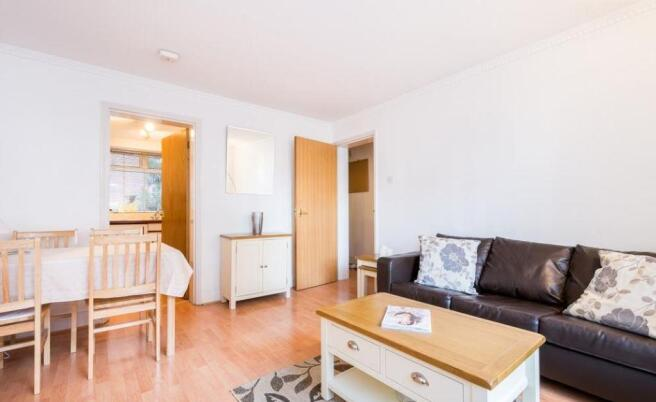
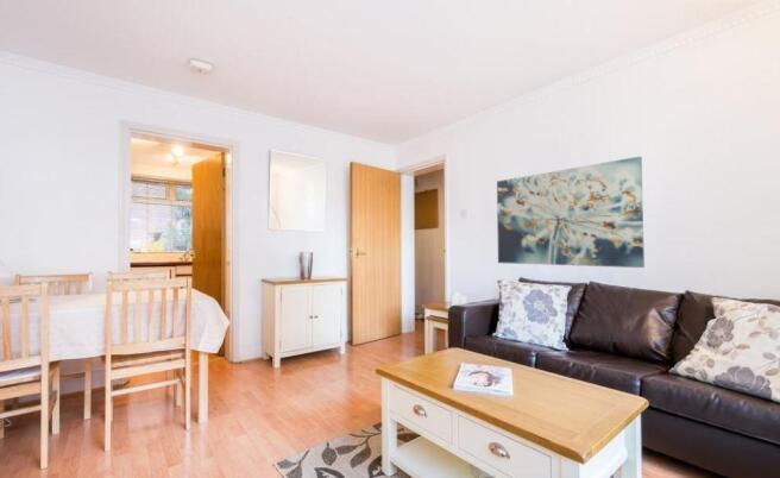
+ wall art [496,156,646,269]
